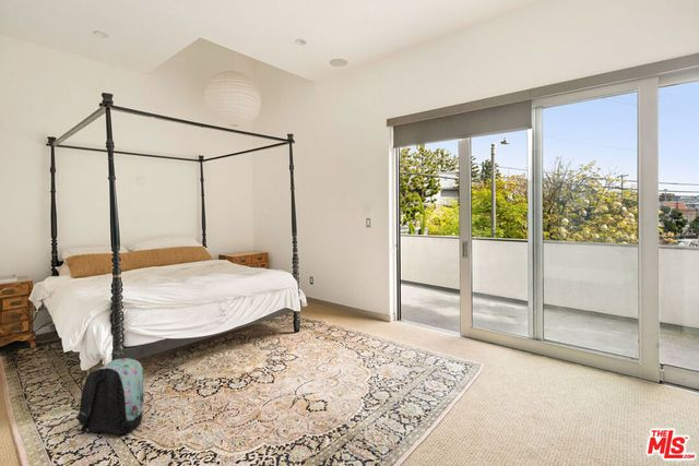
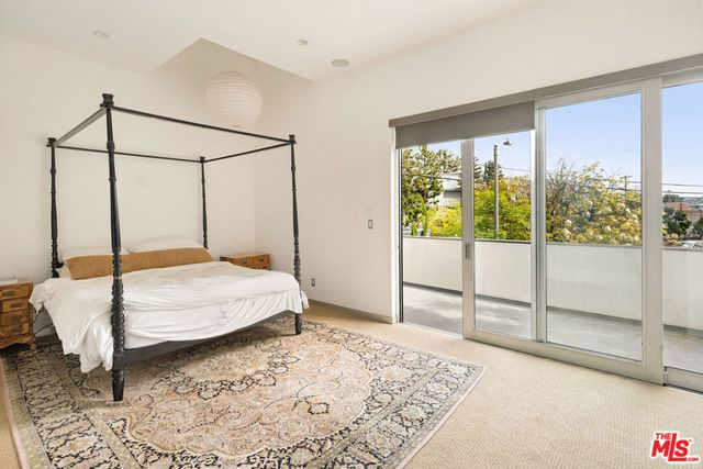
- backpack [76,357,146,435]
